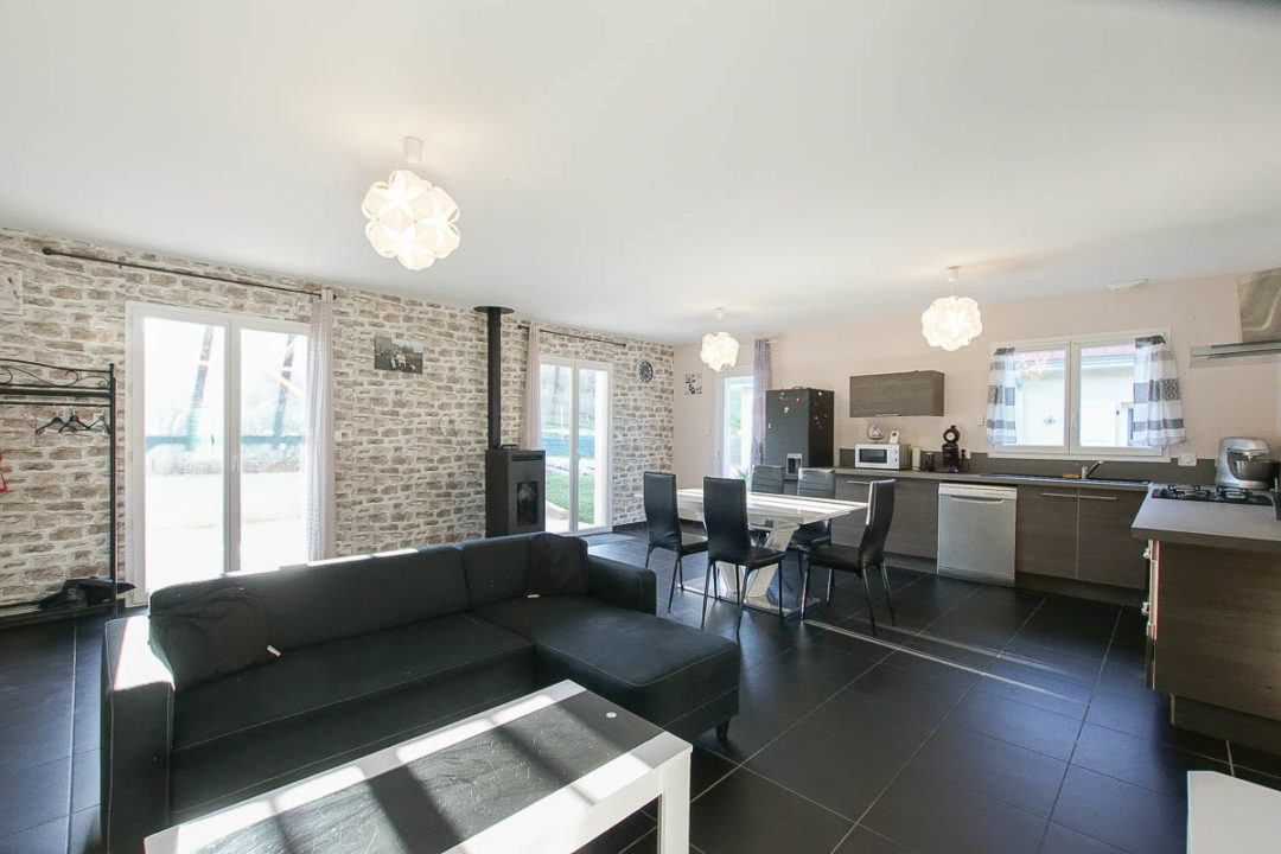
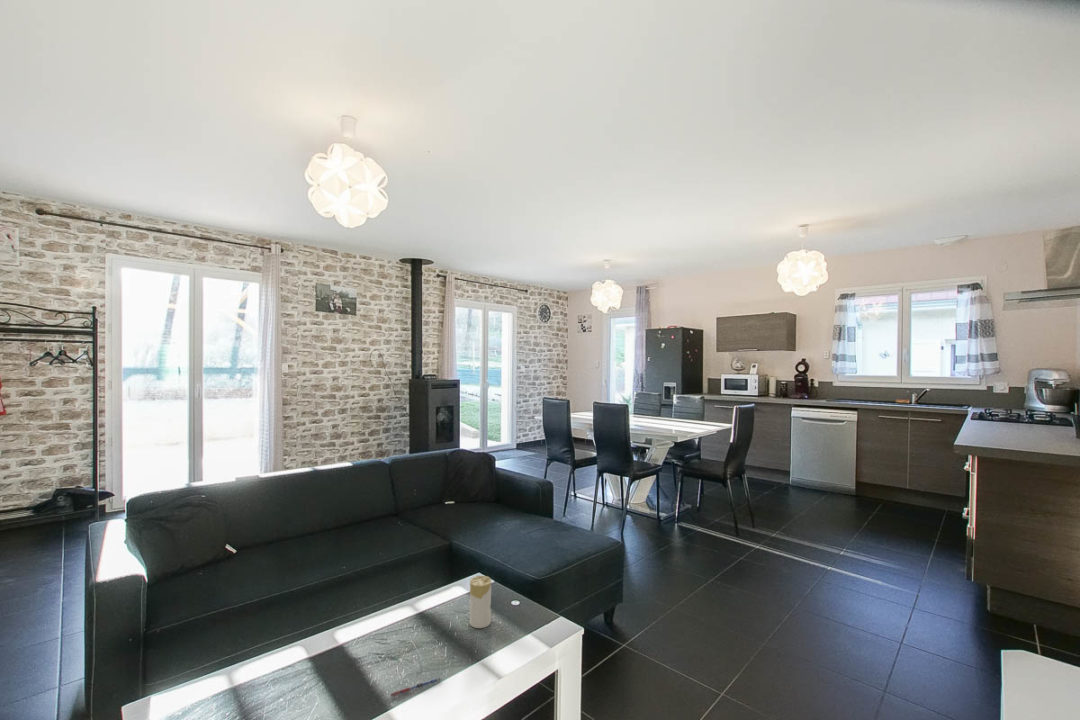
+ candle [469,575,492,629]
+ pen [390,677,442,698]
